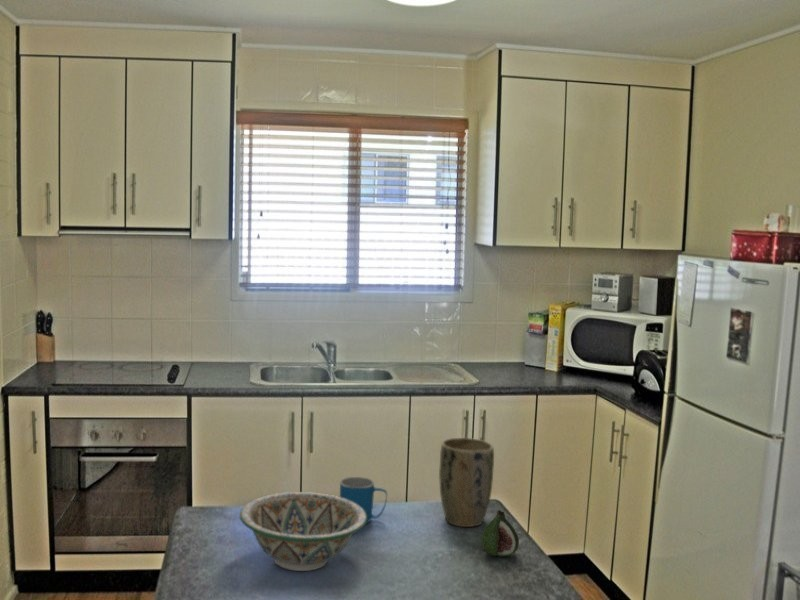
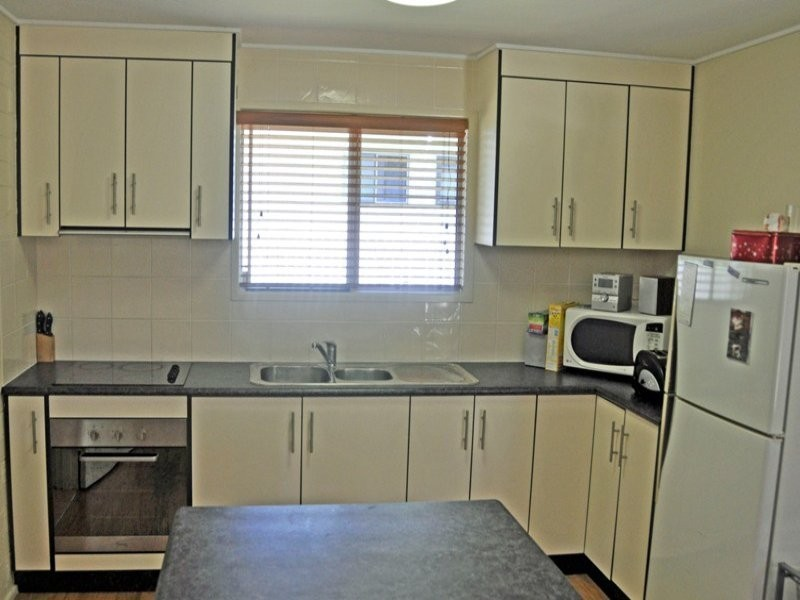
- plant pot [438,437,495,528]
- decorative bowl [239,491,367,572]
- mug [339,476,388,525]
- fruit [480,509,520,558]
